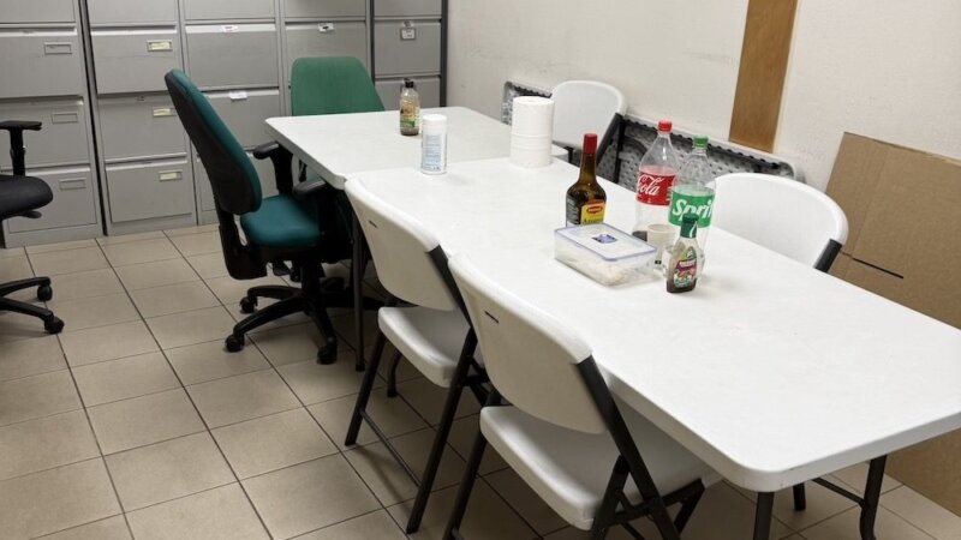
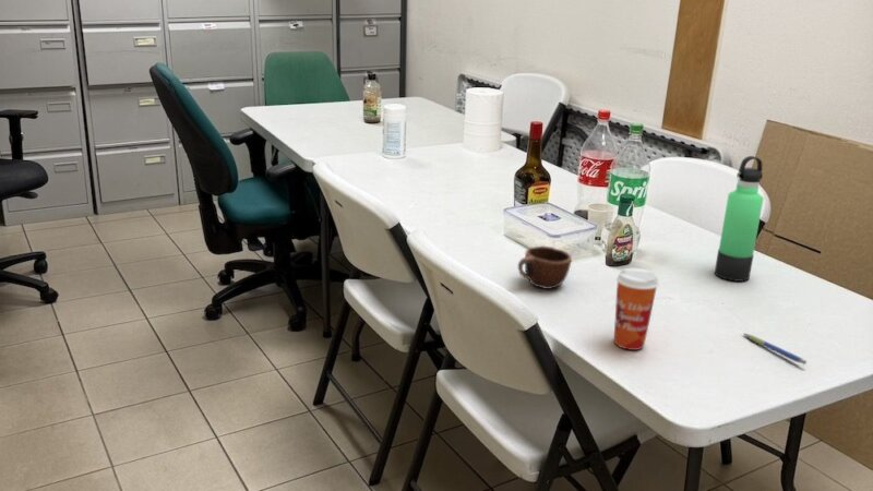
+ mug [517,244,573,290]
+ pen [742,332,808,366]
+ paper cup [613,267,661,351]
+ thermos bottle [714,155,765,283]
